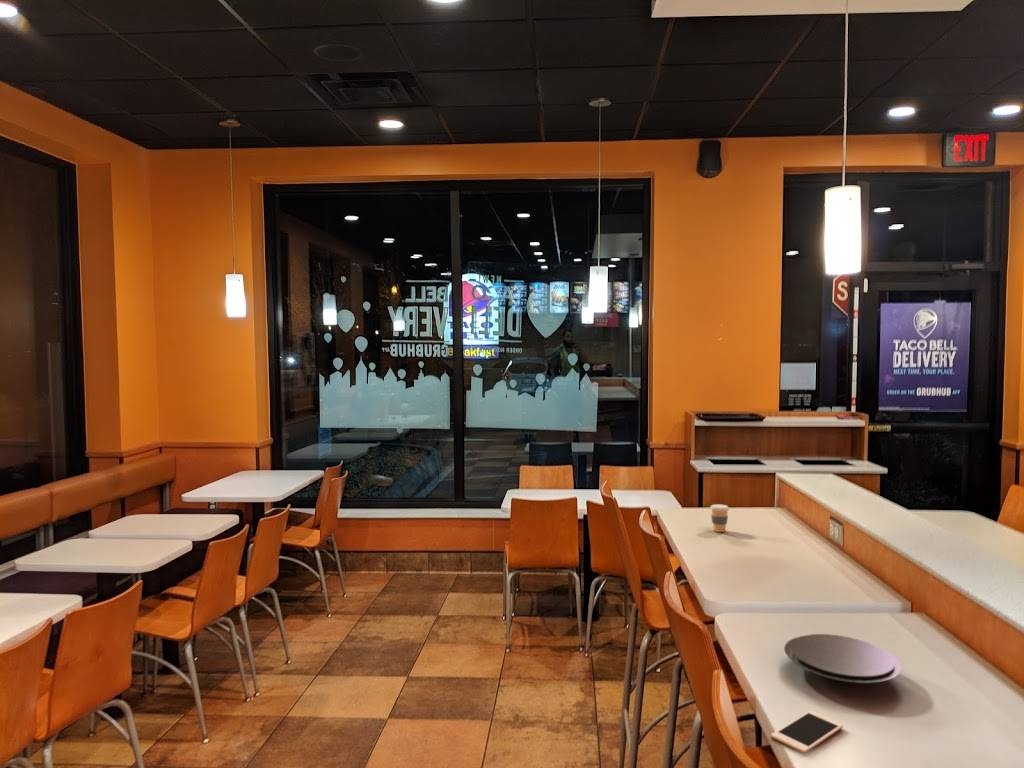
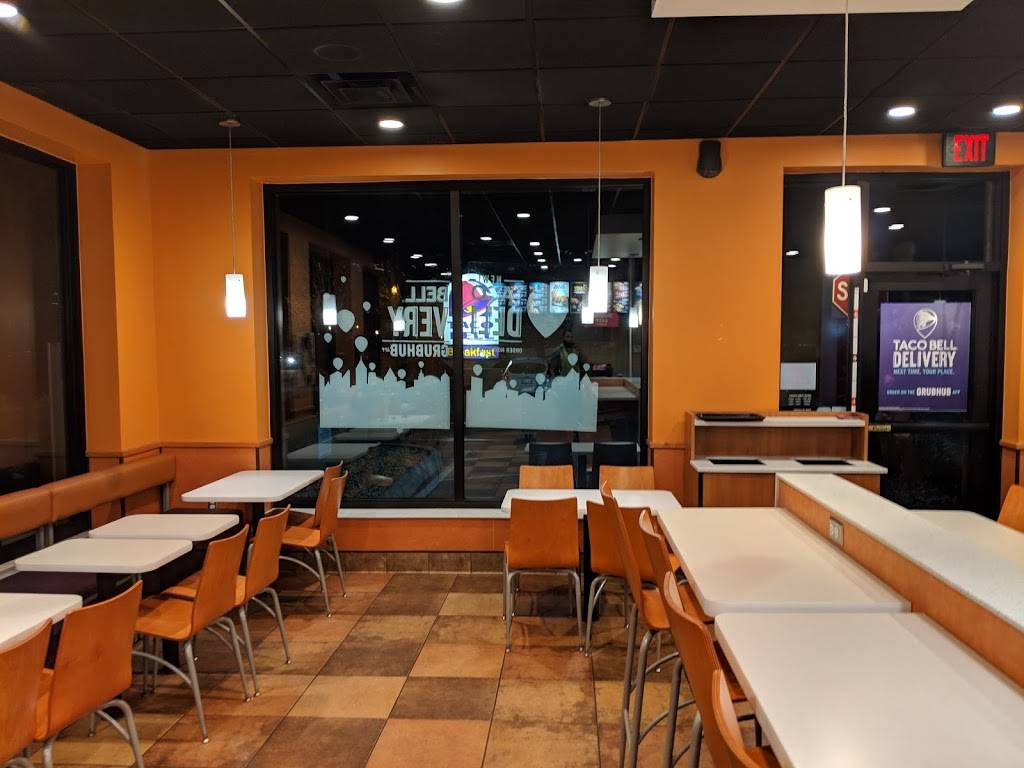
- coffee cup [709,503,730,533]
- plate [783,633,902,685]
- cell phone [770,710,844,754]
